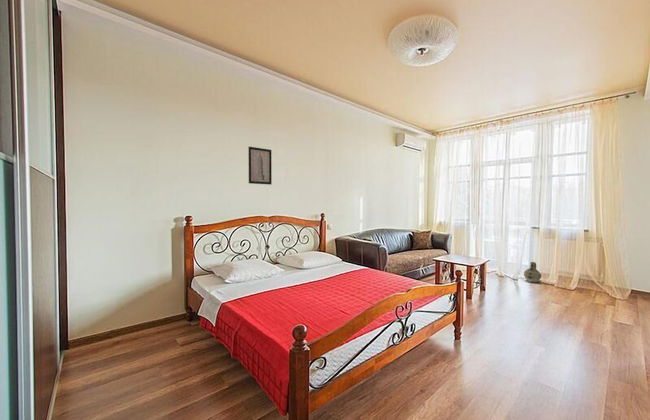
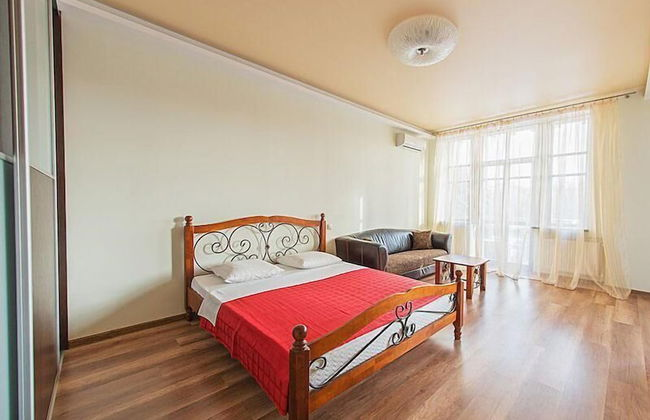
- ceramic jug [523,261,542,283]
- wall art [248,146,273,186]
